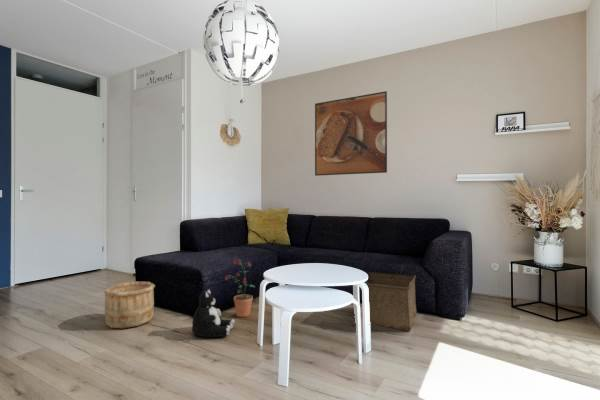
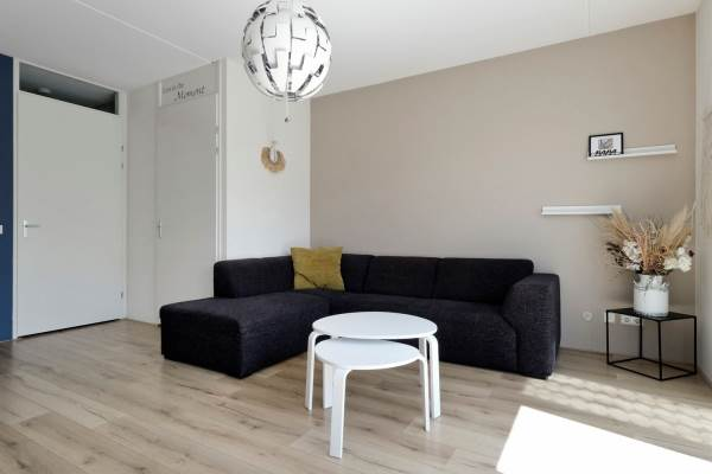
- plush toy [191,288,236,338]
- wooden bucket [102,281,156,329]
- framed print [314,90,388,177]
- potted plant [224,258,256,318]
- storage bin [365,271,418,332]
